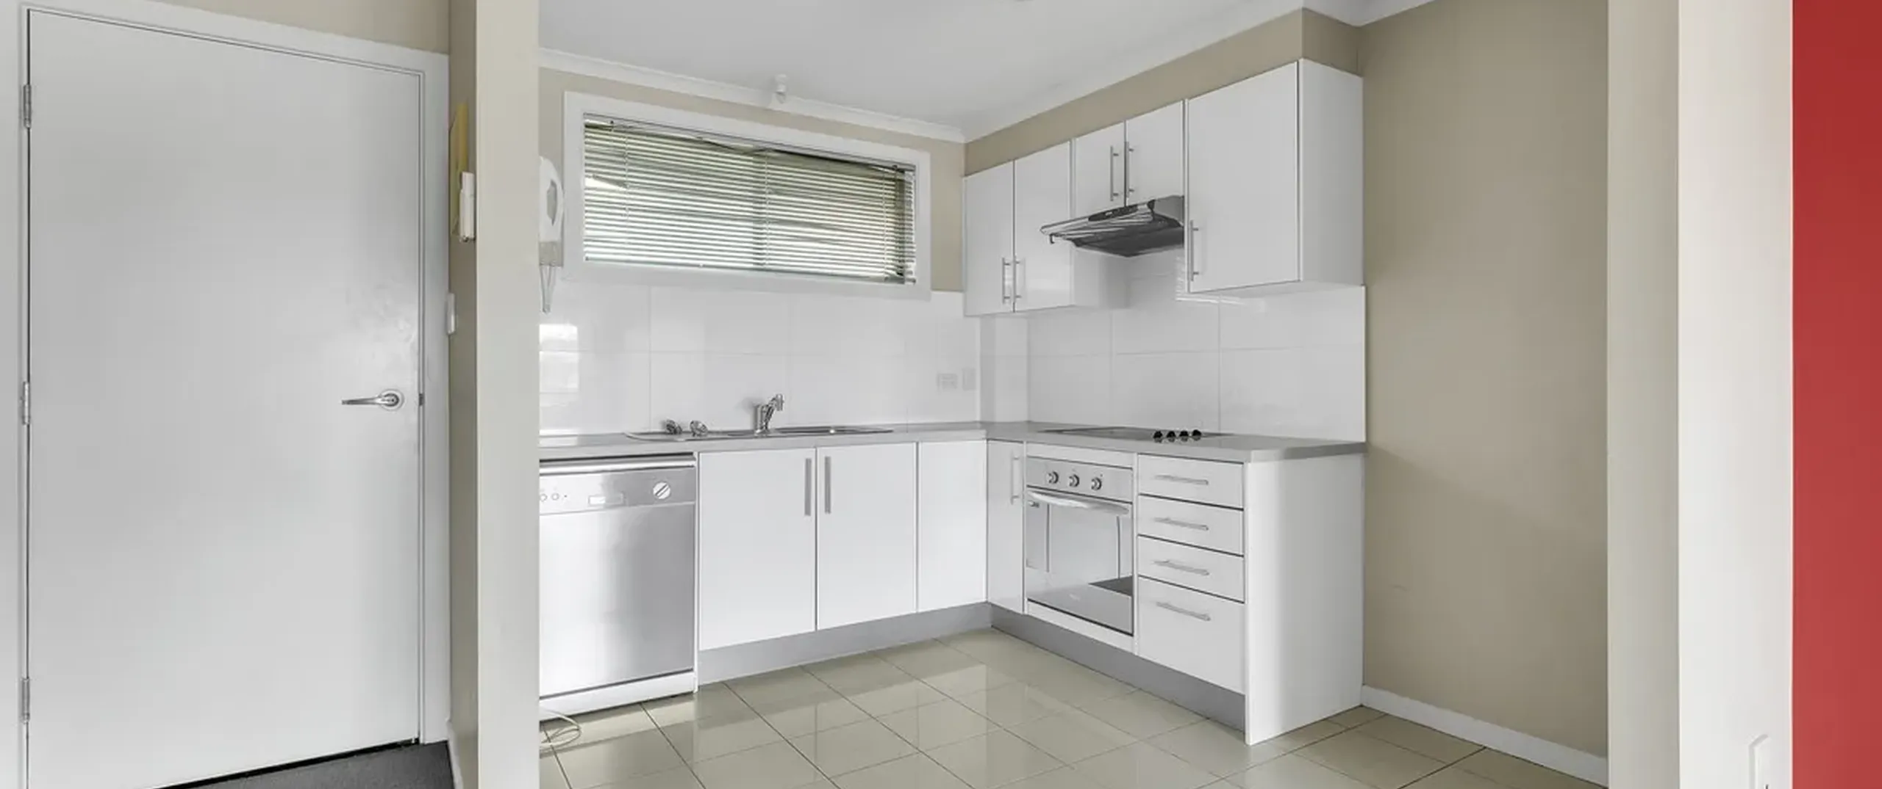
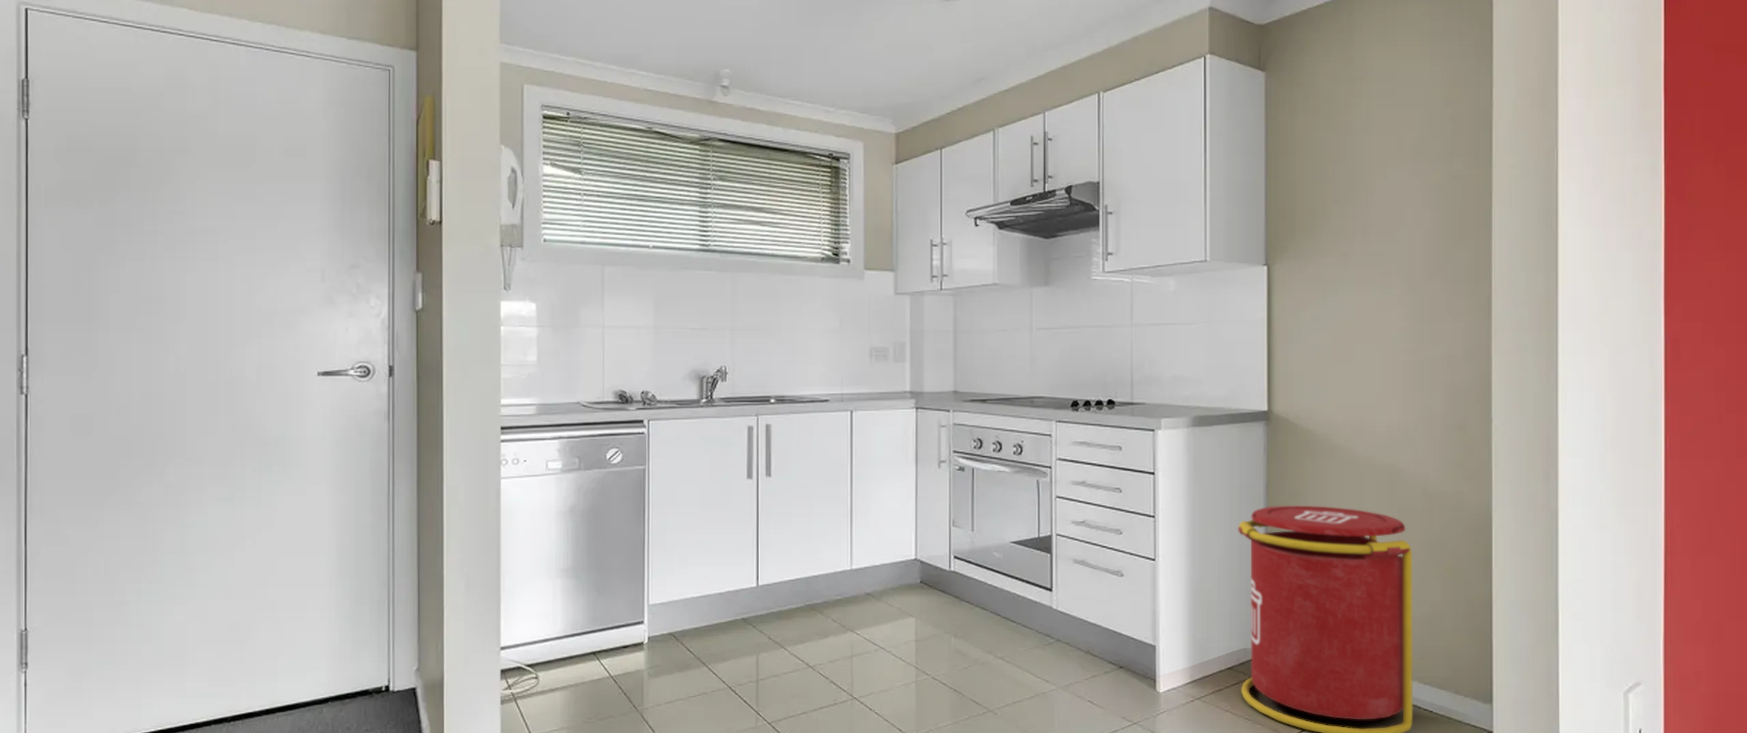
+ trash can [1237,506,1413,733]
